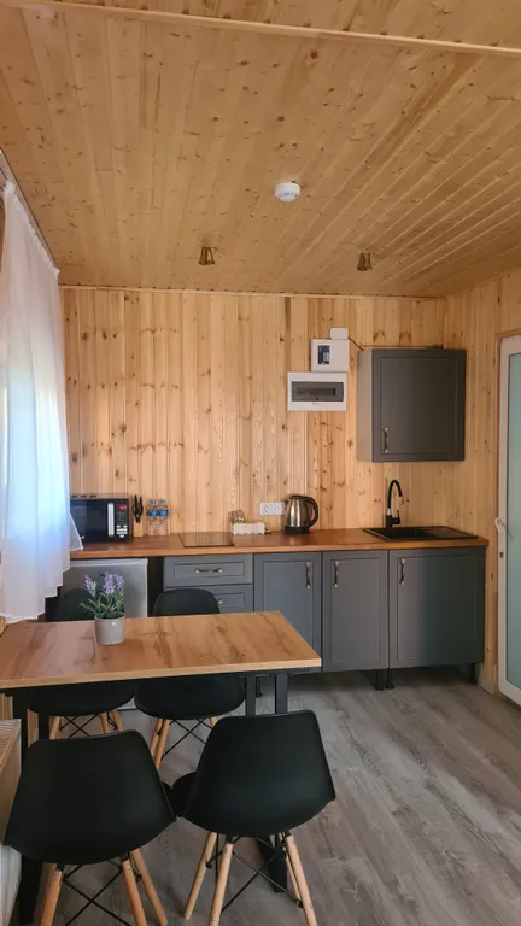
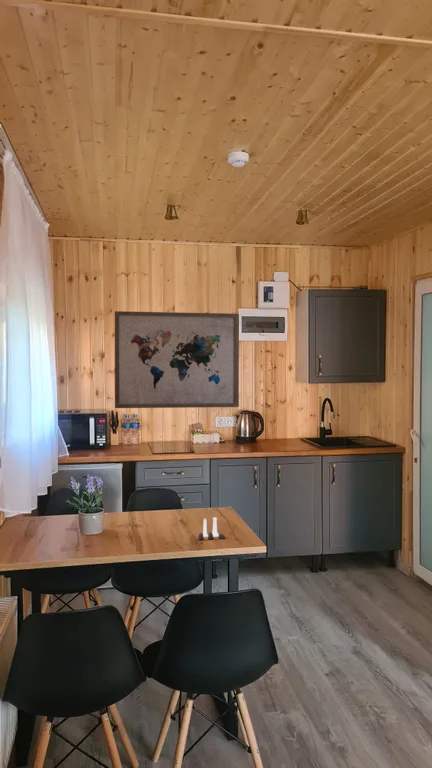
+ wall art [114,310,240,409]
+ salt and pepper shaker set [197,516,226,541]
